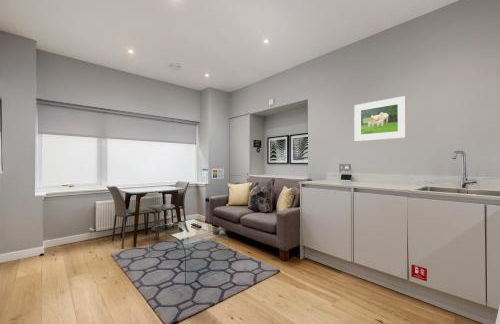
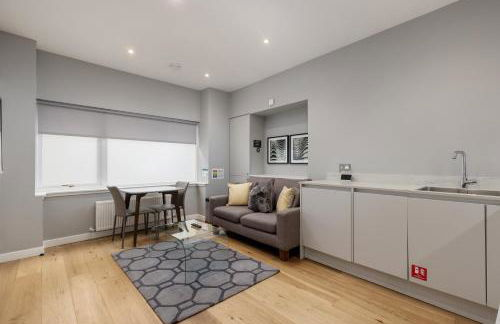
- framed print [353,95,407,142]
